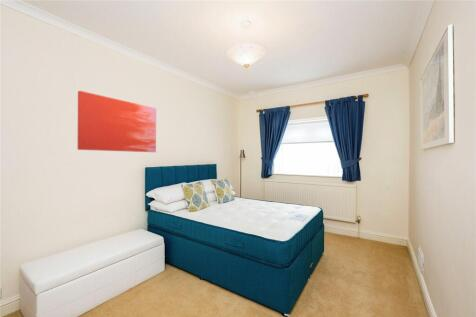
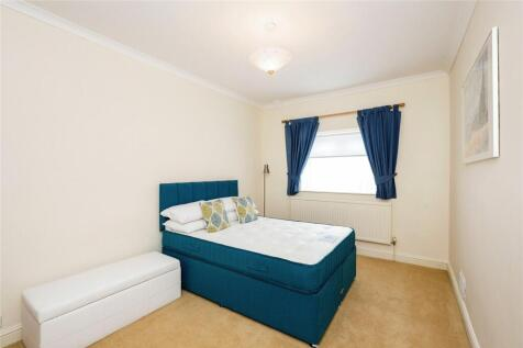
- wall art [77,90,157,153]
